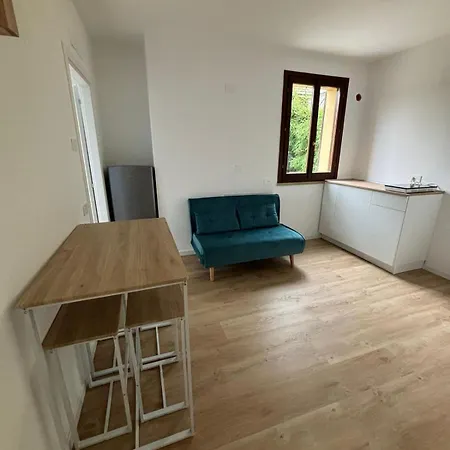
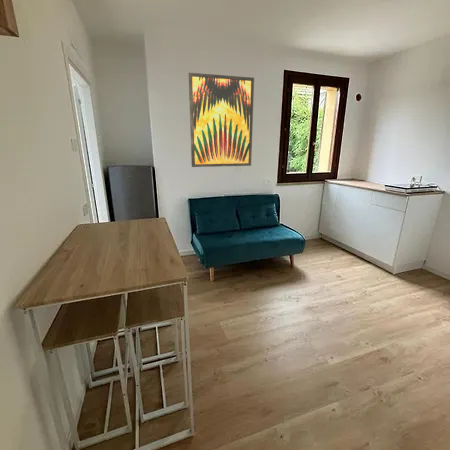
+ wall art [188,72,255,168]
